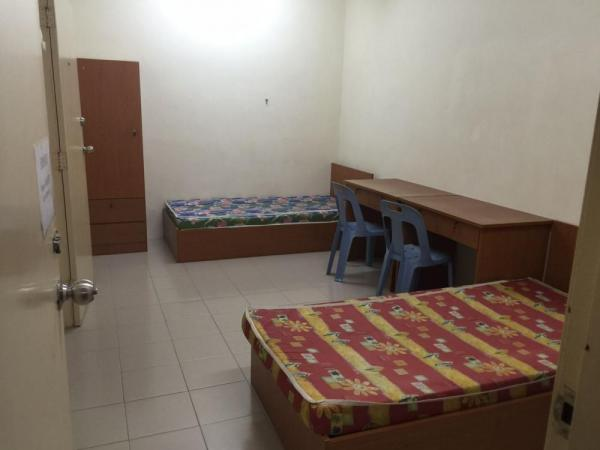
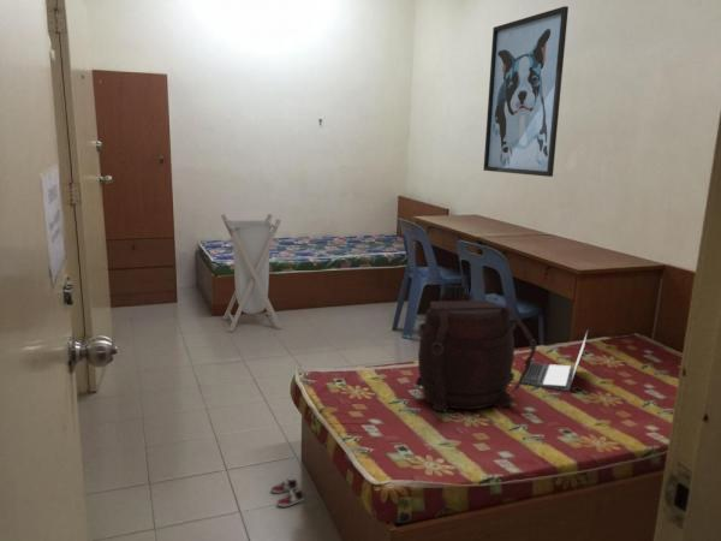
+ backpack [415,284,538,414]
+ laundry hamper [220,213,282,332]
+ wall art [482,5,570,178]
+ laptop [522,329,589,393]
+ sneaker [269,477,305,507]
